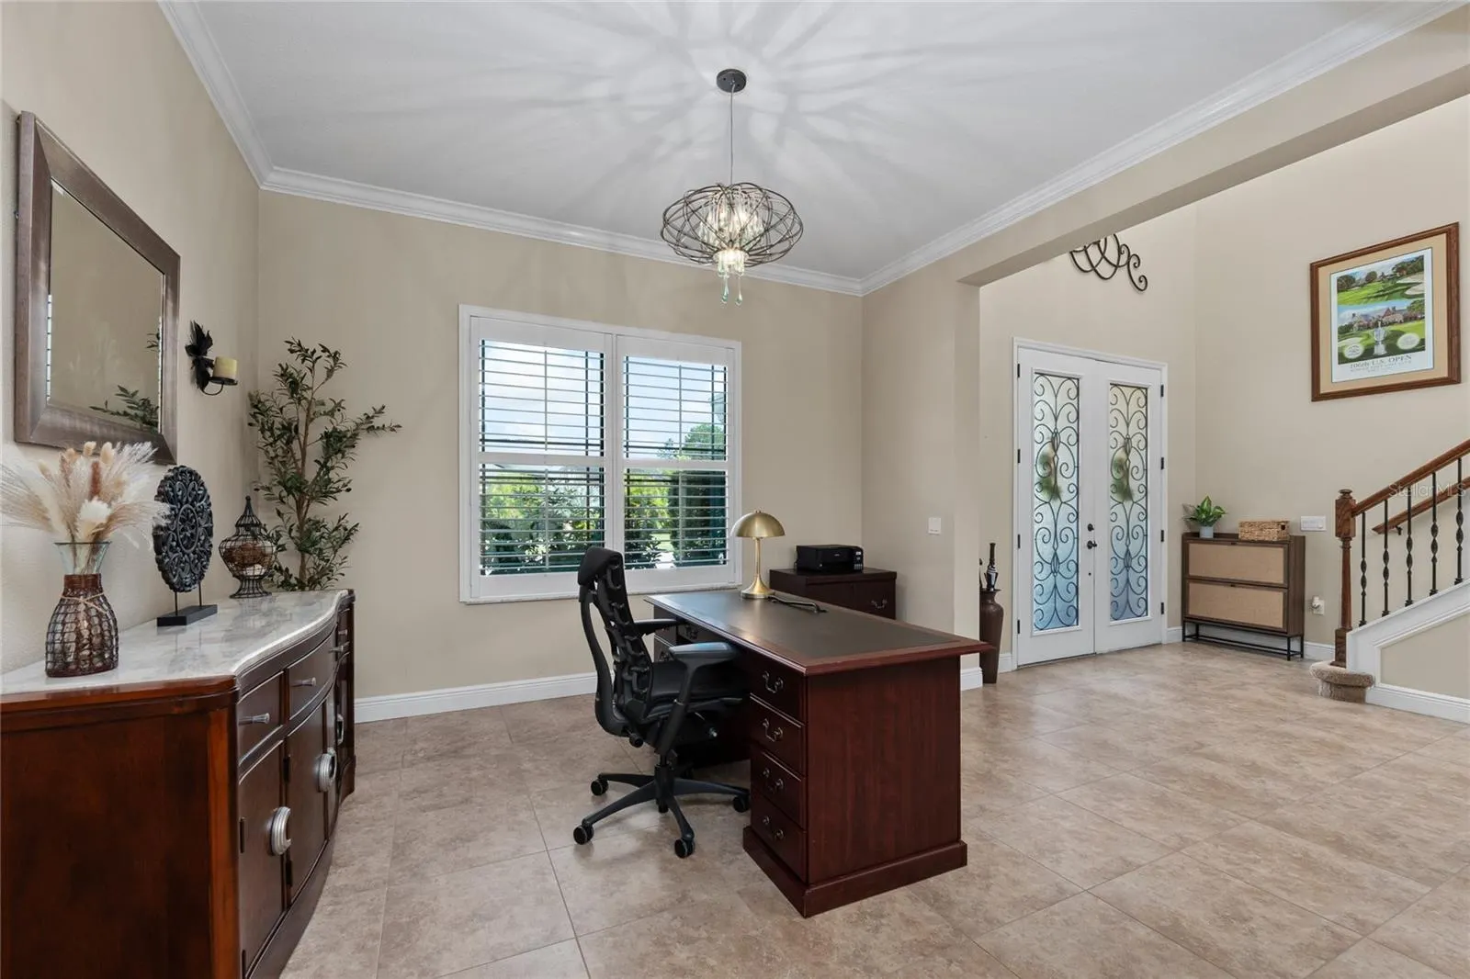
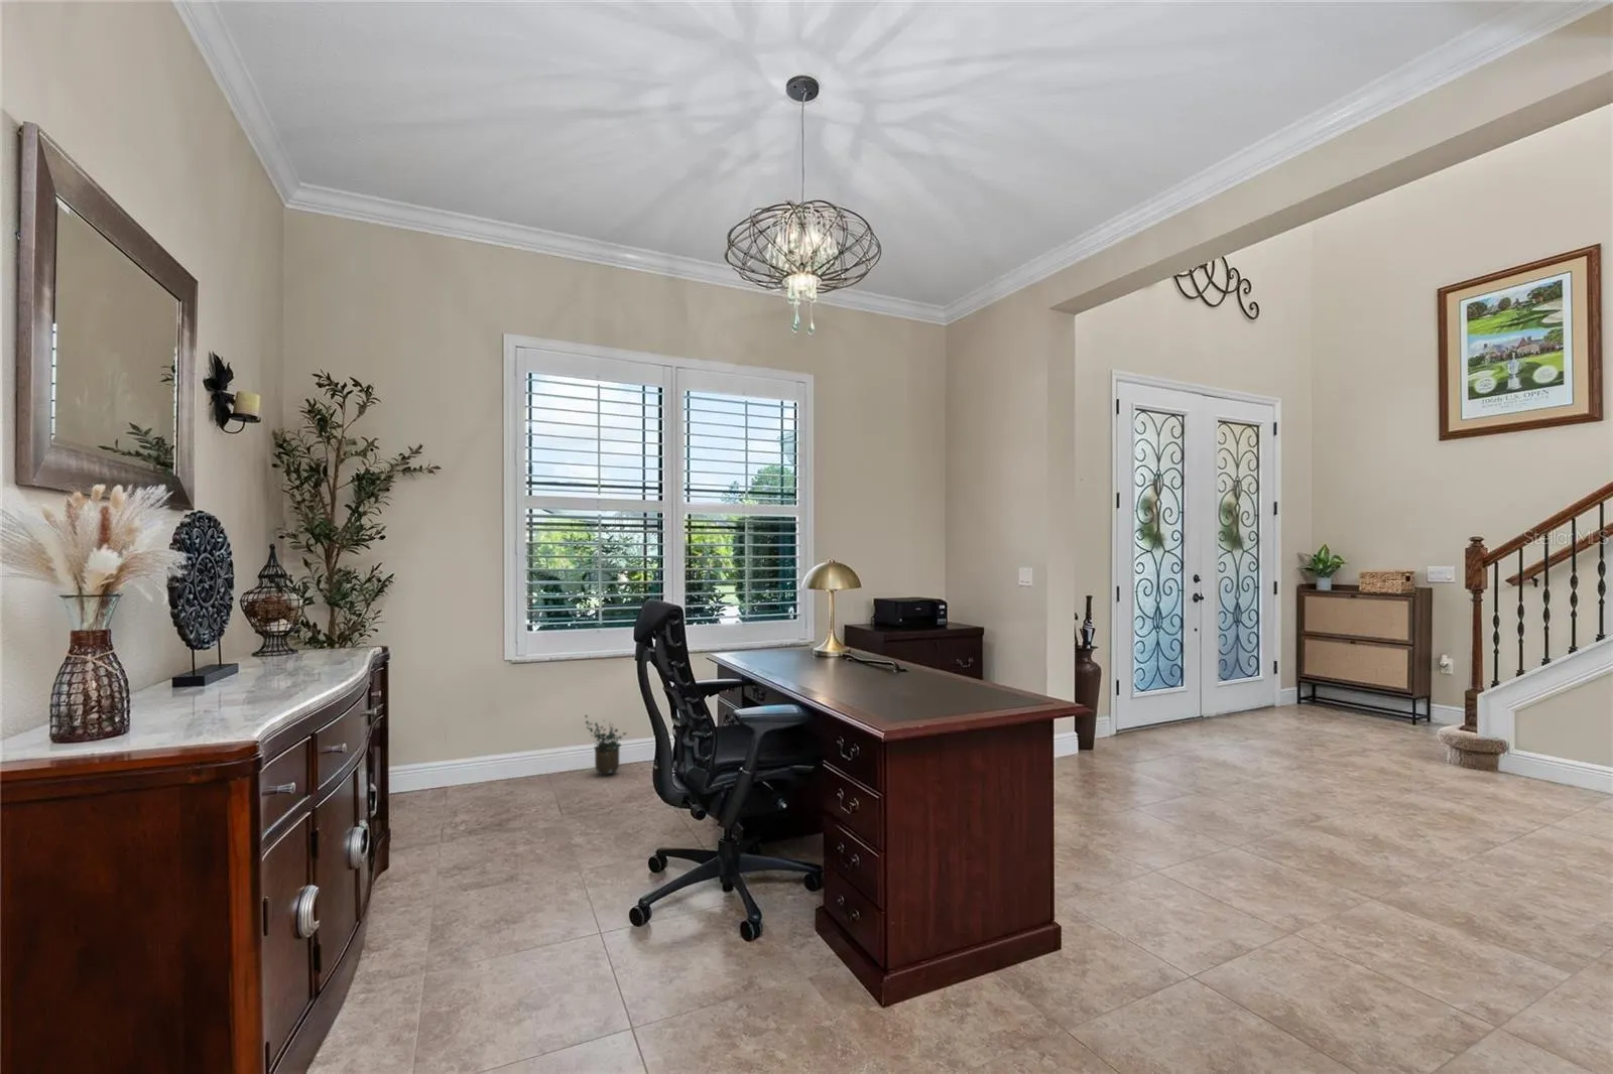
+ potted plant [584,714,628,776]
